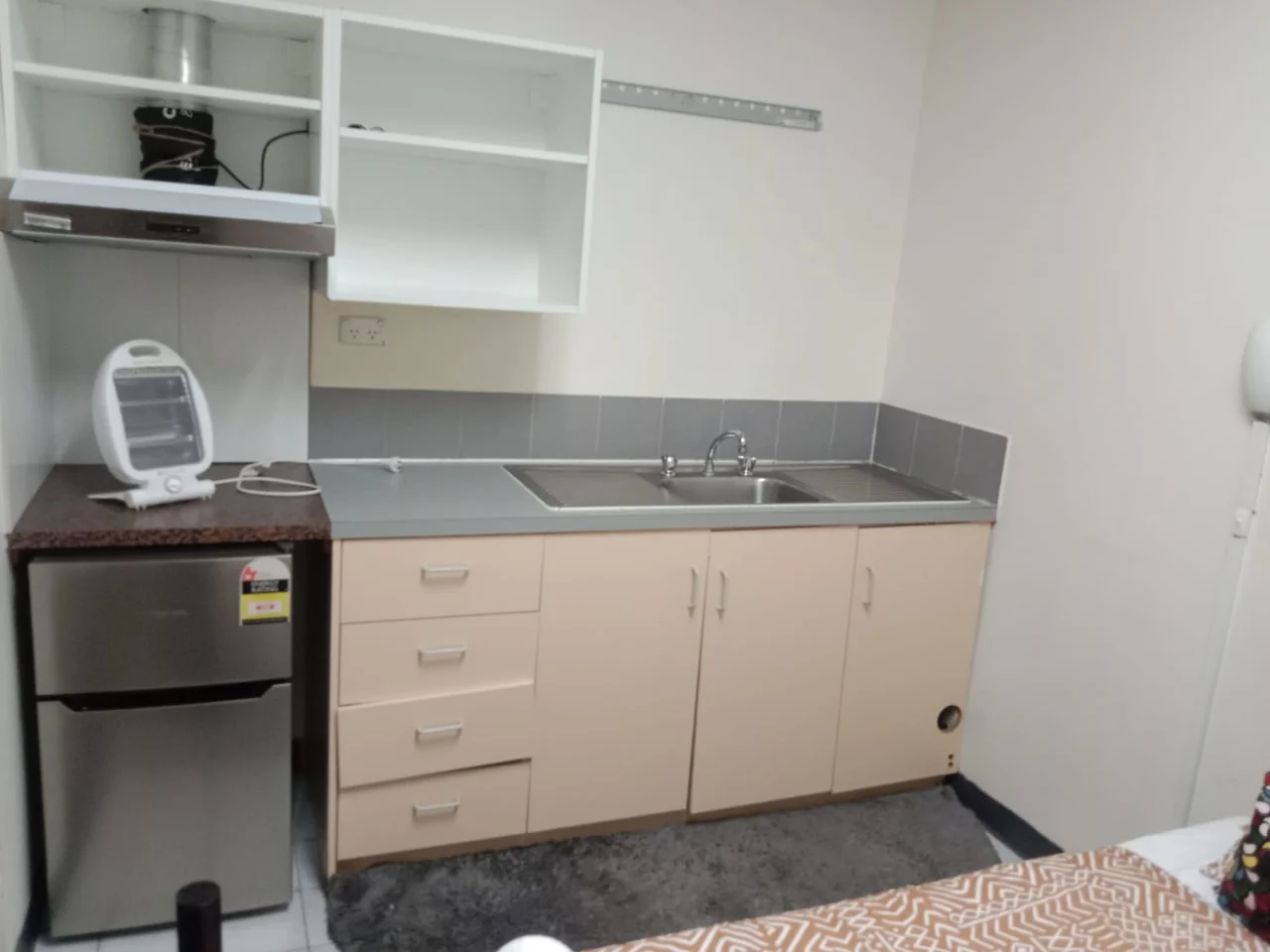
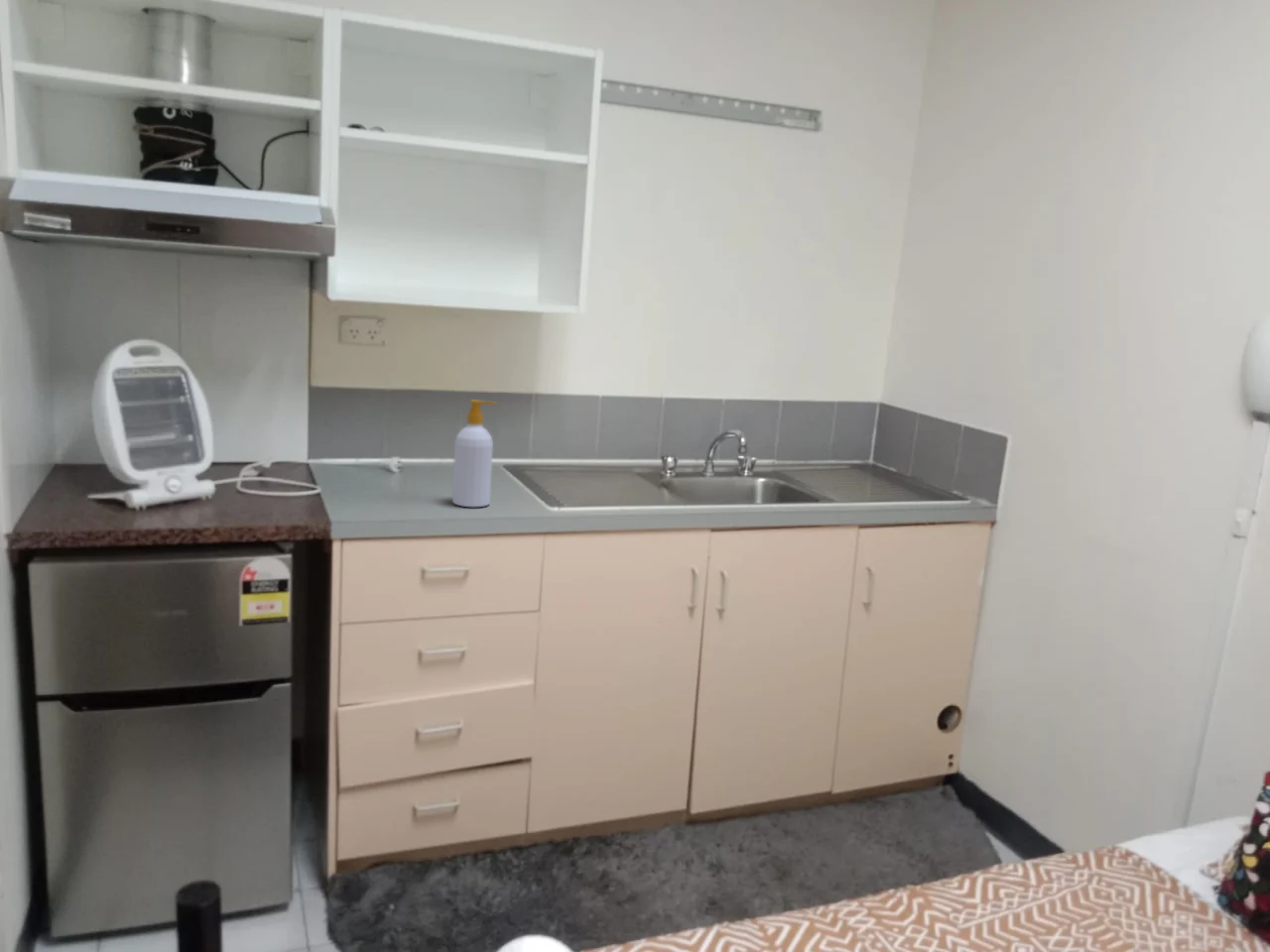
+ soap bottle [451,400,499,508]
